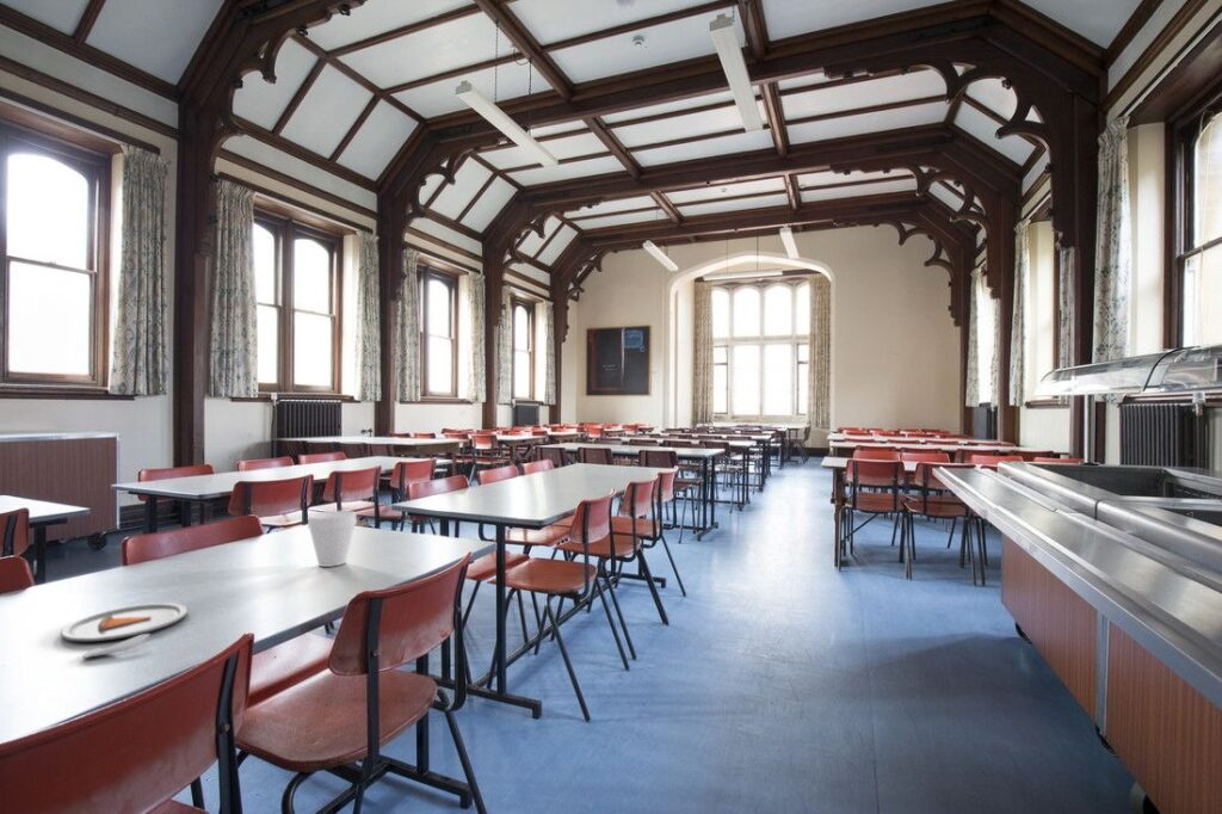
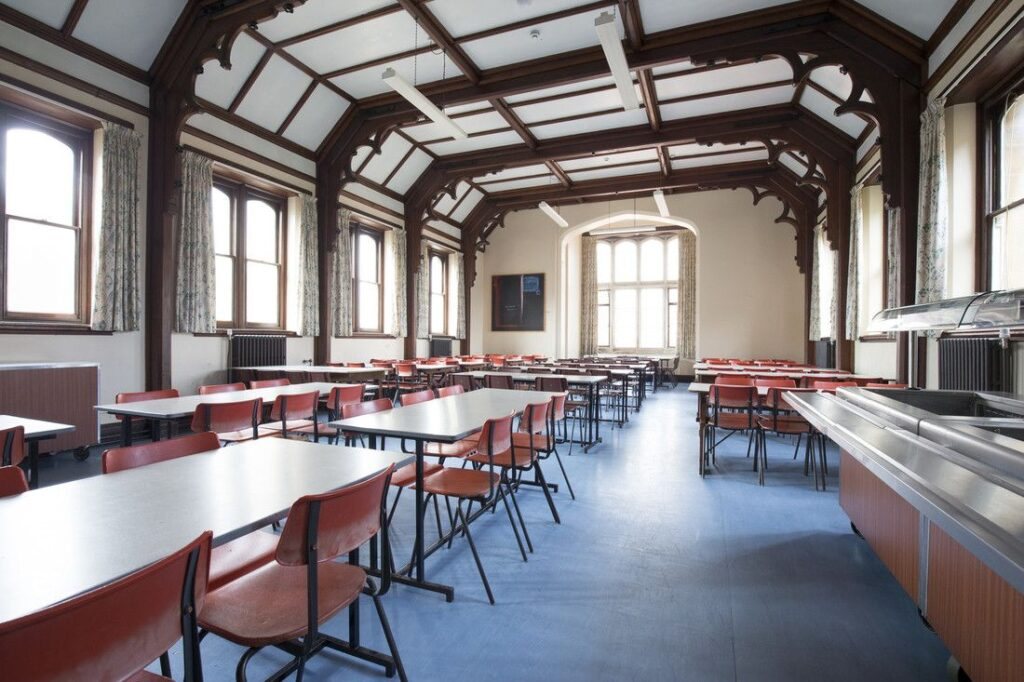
- cup [307,510,358,568]
- dinner plate [60,602,189,659]
